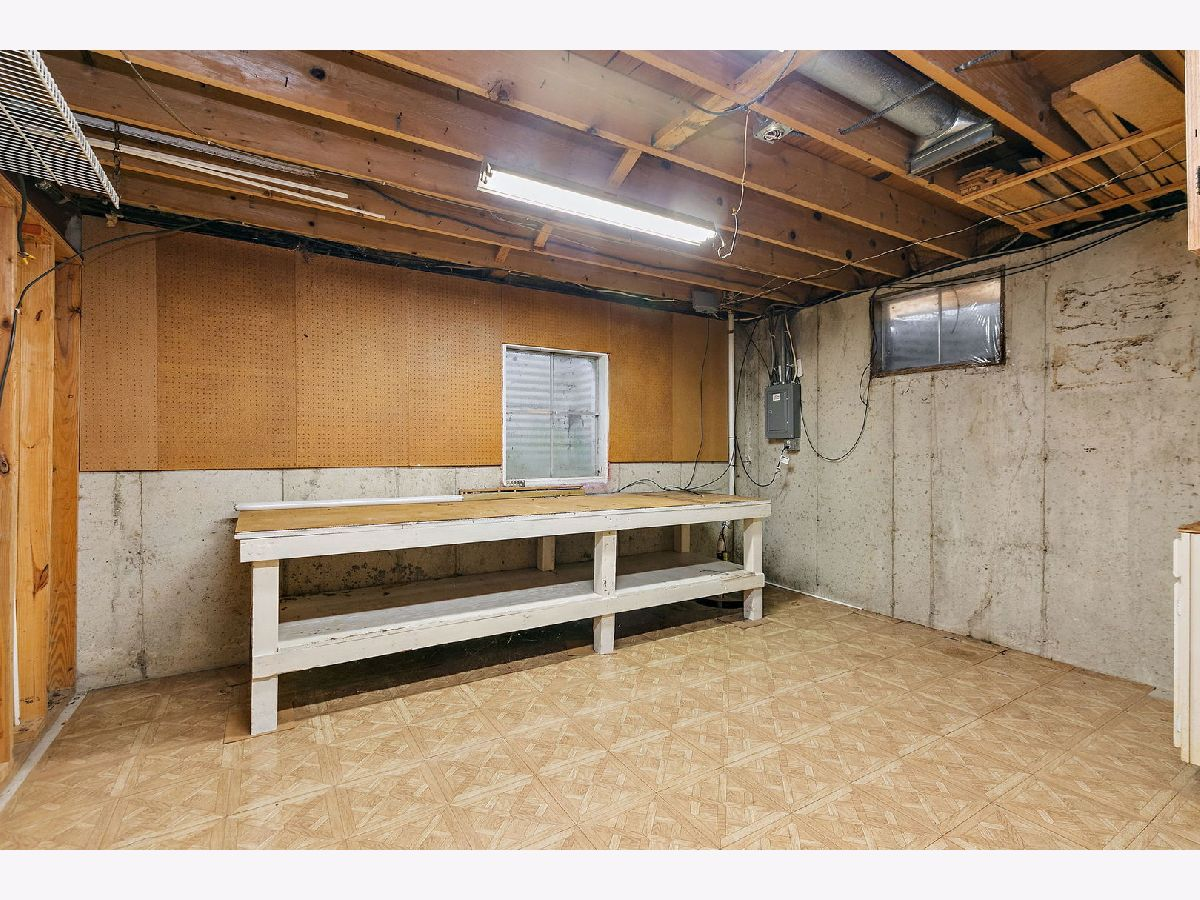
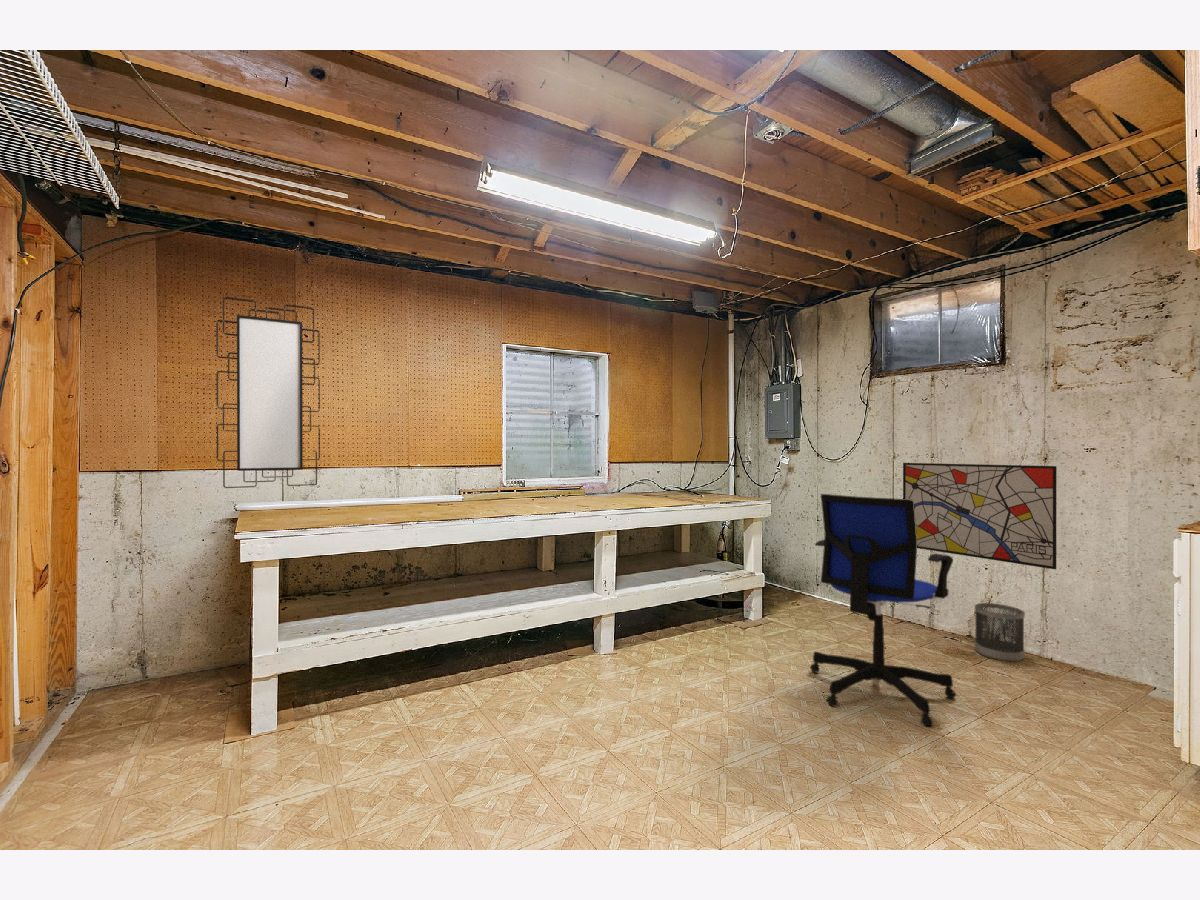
+ wastebasket [974,602,1026,663]
+ mirror [215,296,321,489]
+ office chair [809,493,957,727]
+ wall art [902,462,1058,571]
